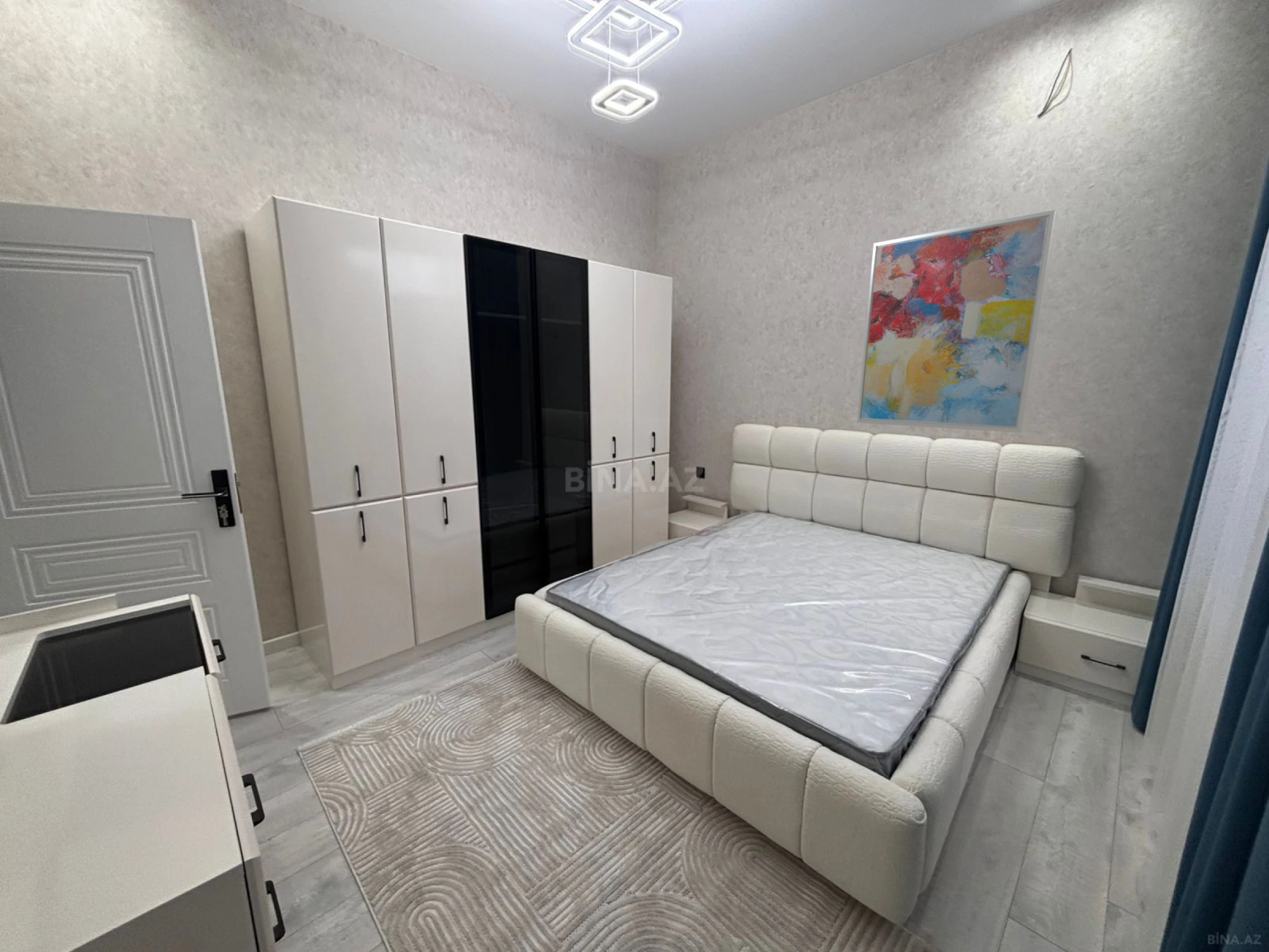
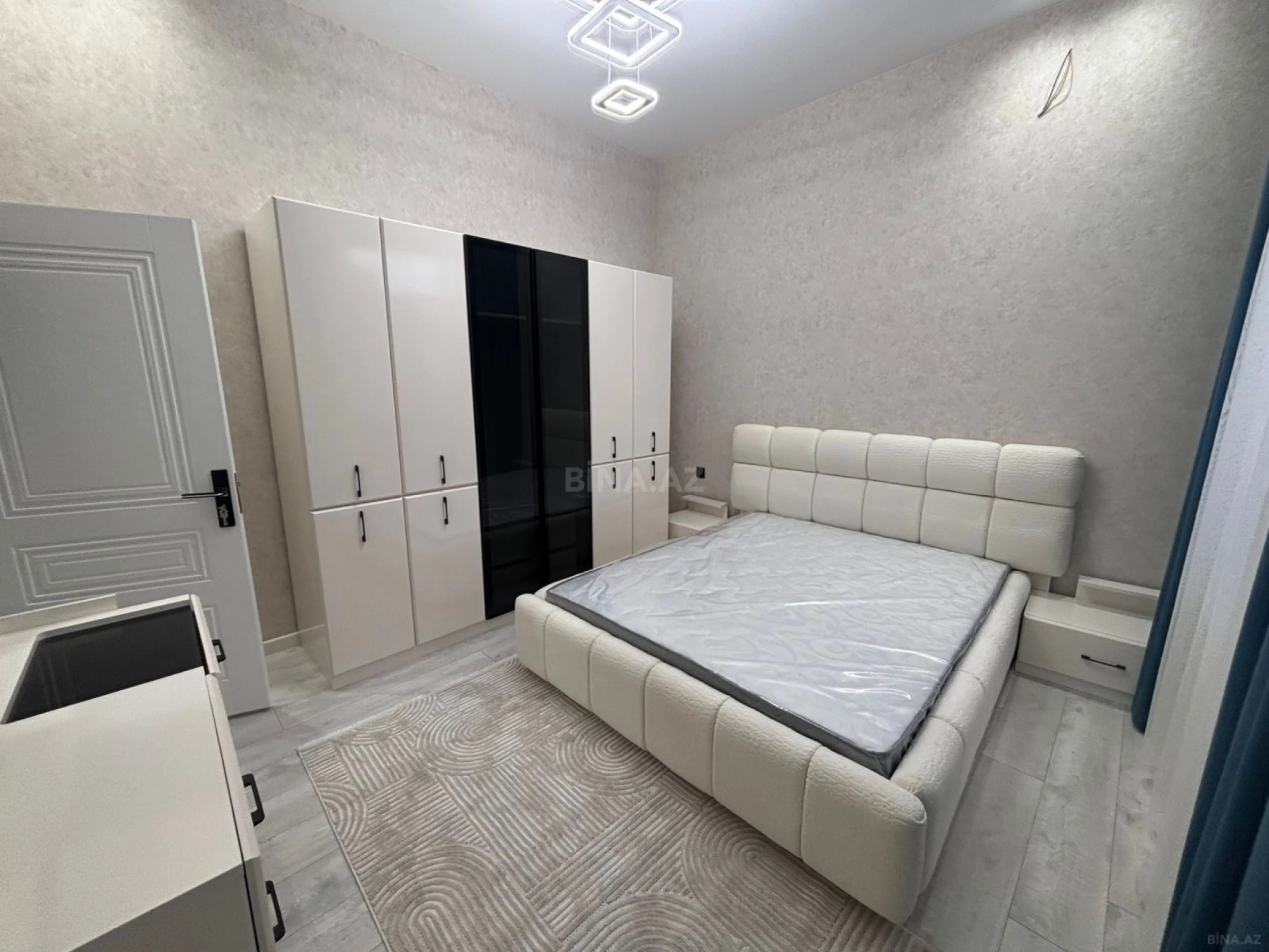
- wall art [857,209,1057,433]
